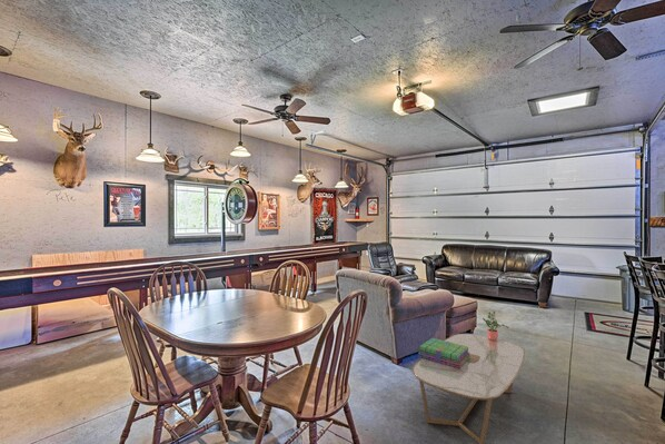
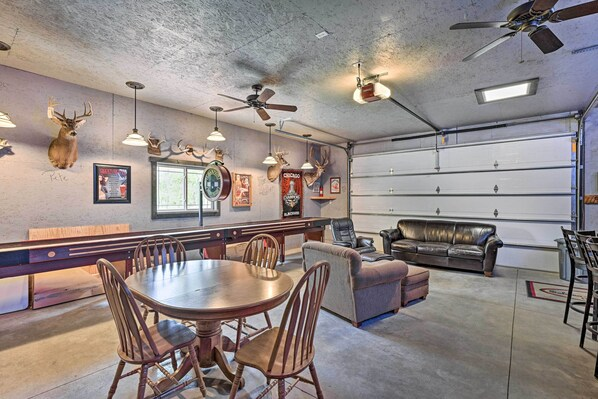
- potted plant [482,309,510,341]
- stack of books [417,337,470,368]
- coffee table [411,333,526,444]
